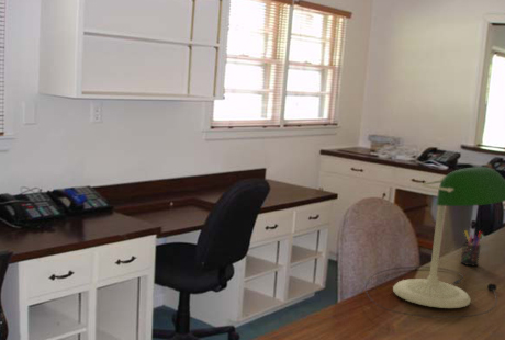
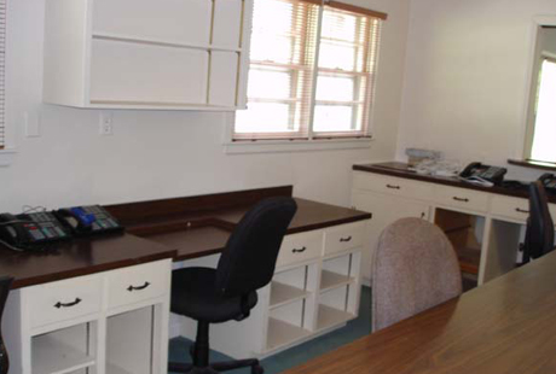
- pen holder [459,229,484,267]
- desk lamp [364,166,505,319]
